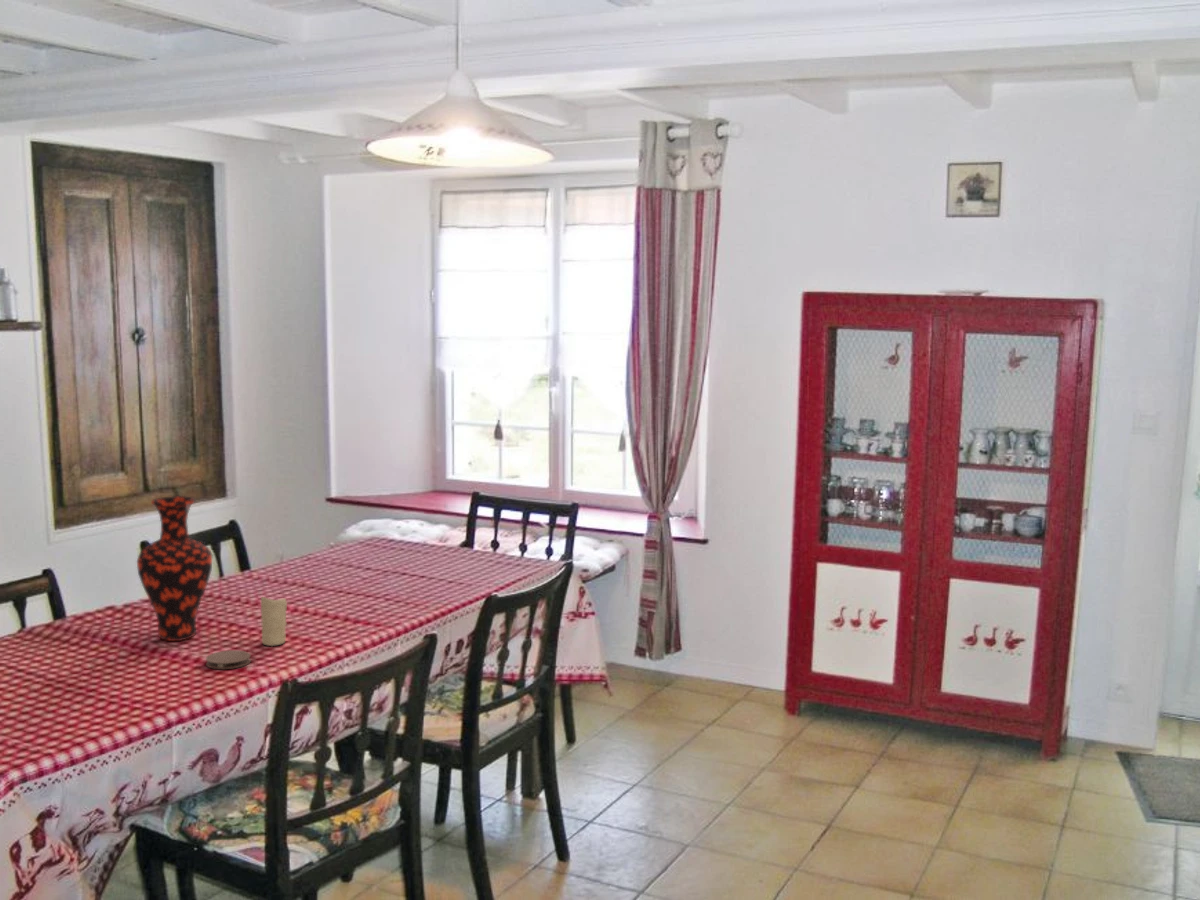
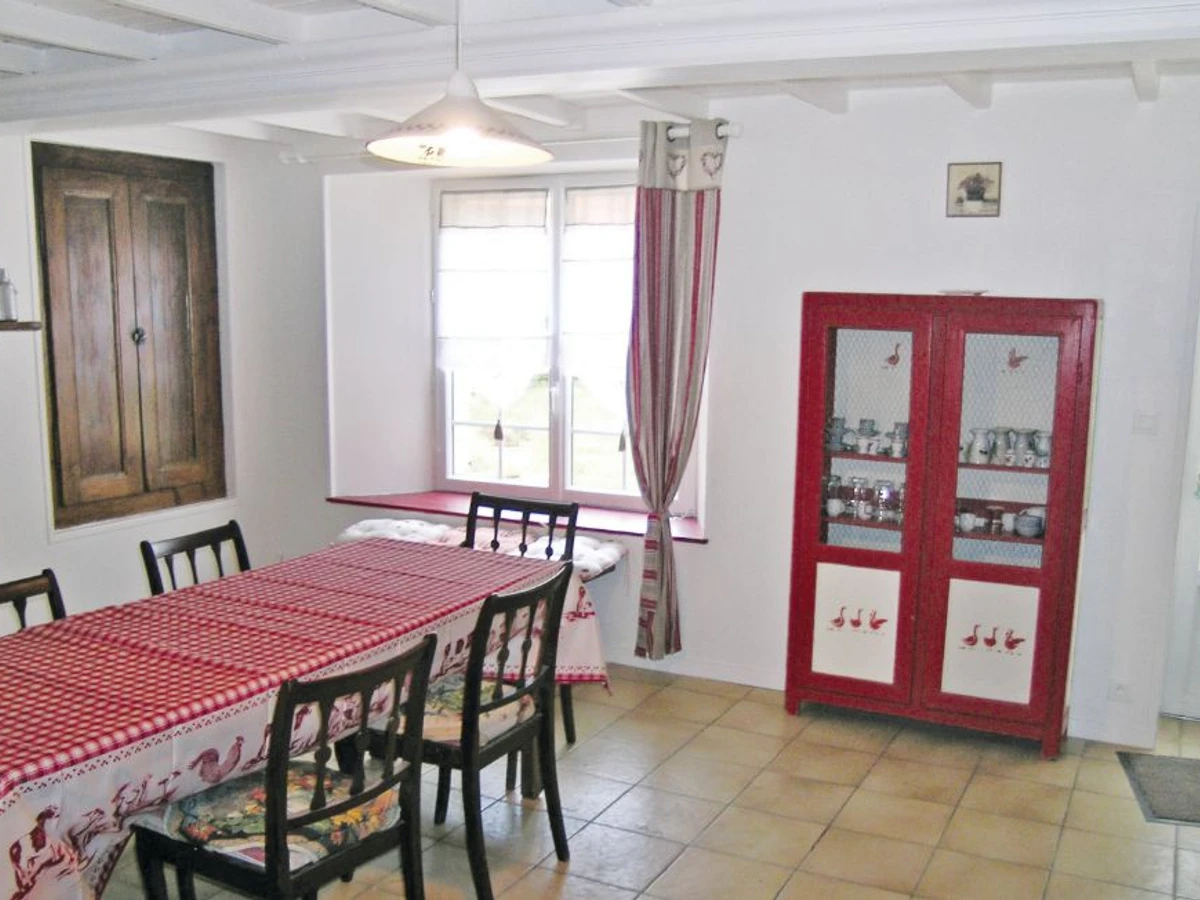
- candle [260,596,288,647]
- vase [136,495,213,642]
- coaster [205,649,252,670]
